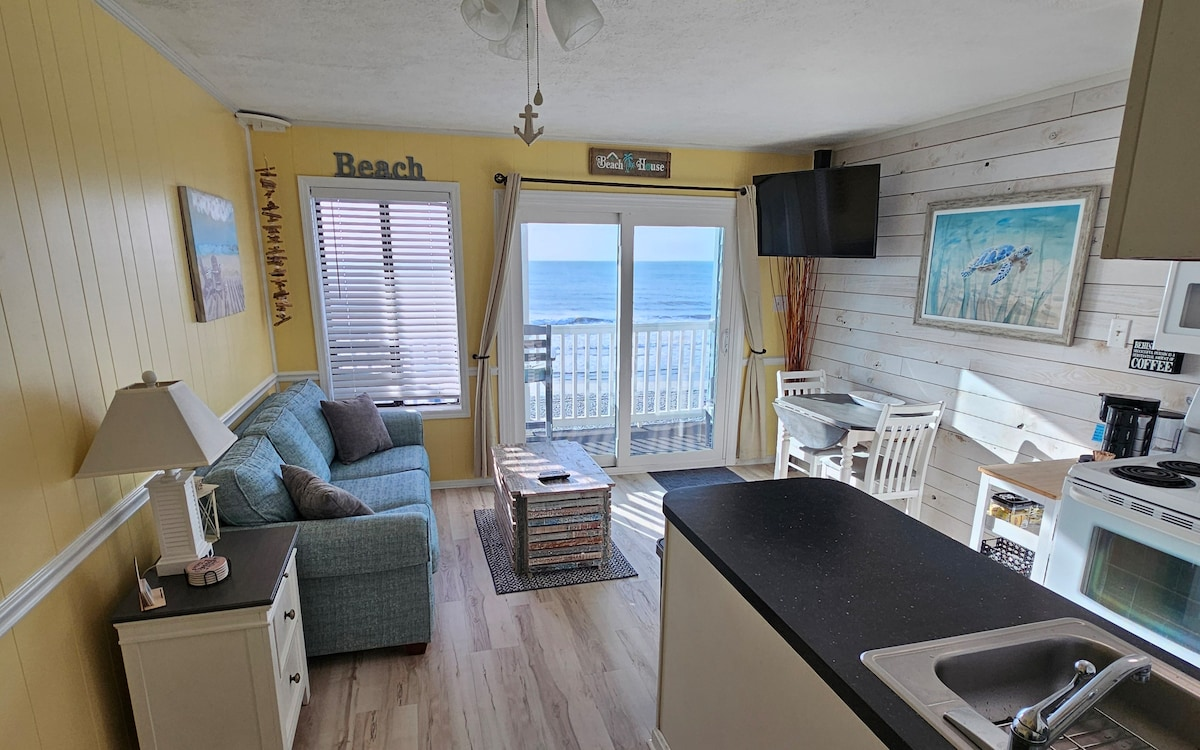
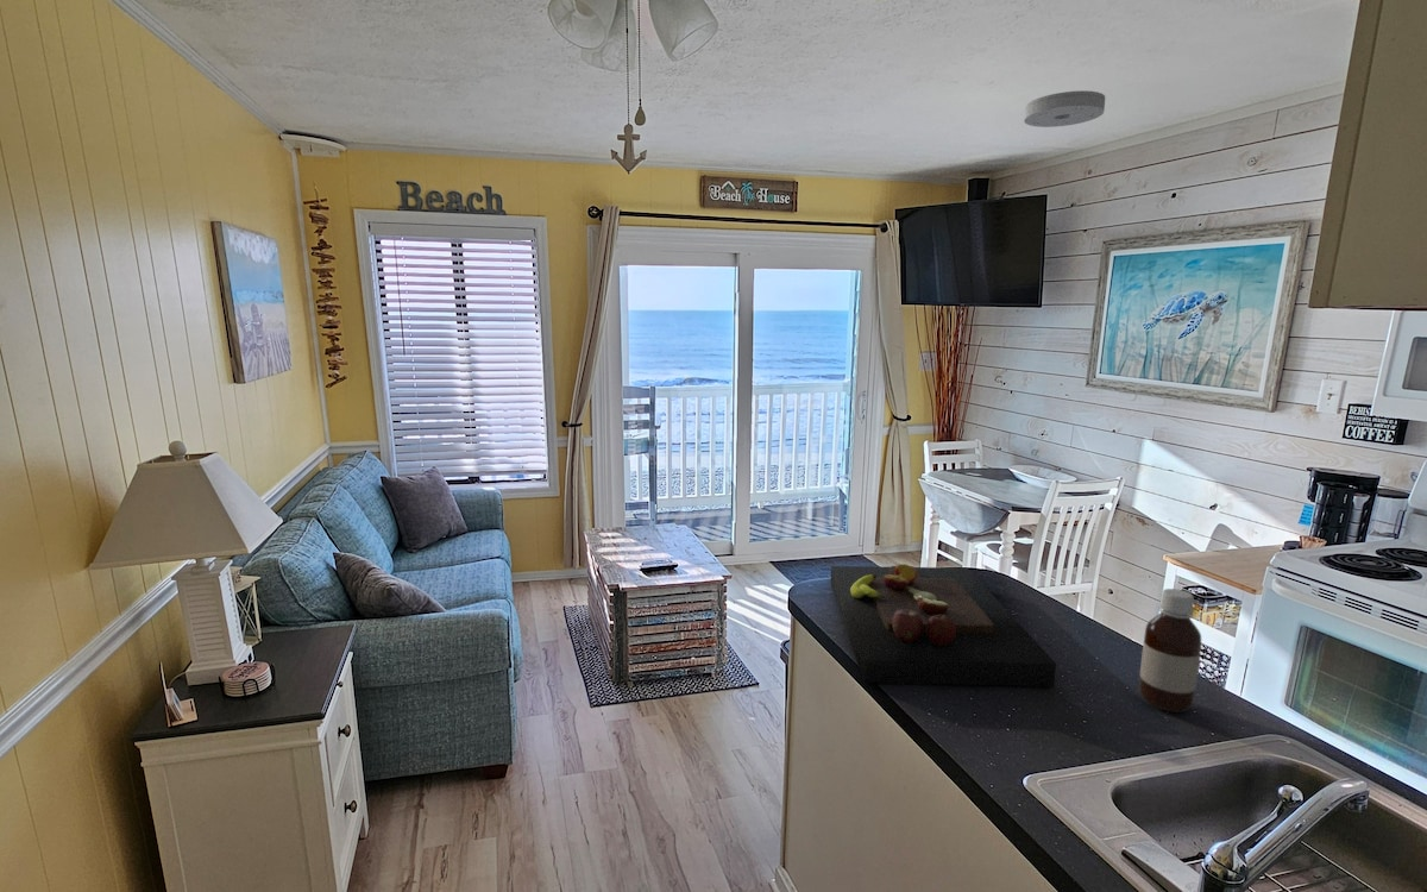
+ bottle [1138,588,1202,714]
+ smoke detector [1023,89,1106,128]
+ cutting board [829,563,1057,687]
